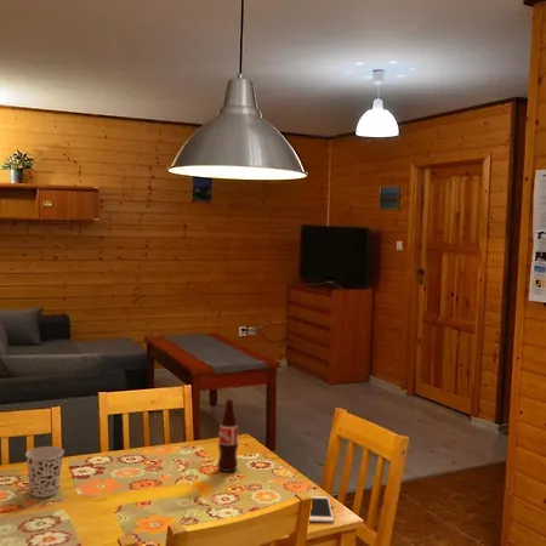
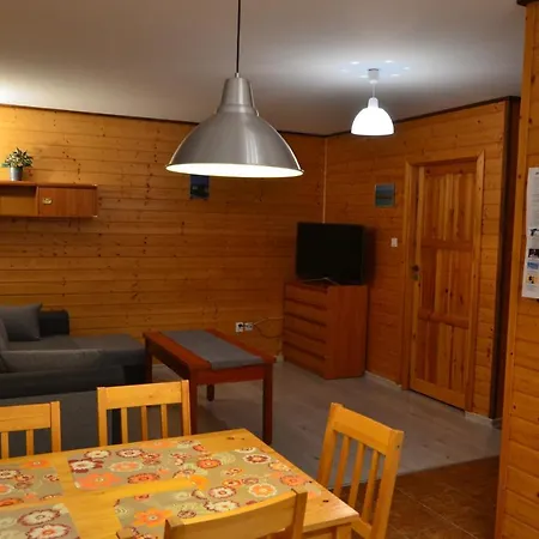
- bottle [216,399,239,473]
- cup [24,445,66,499]
- cell phone [308,495,335,523]
